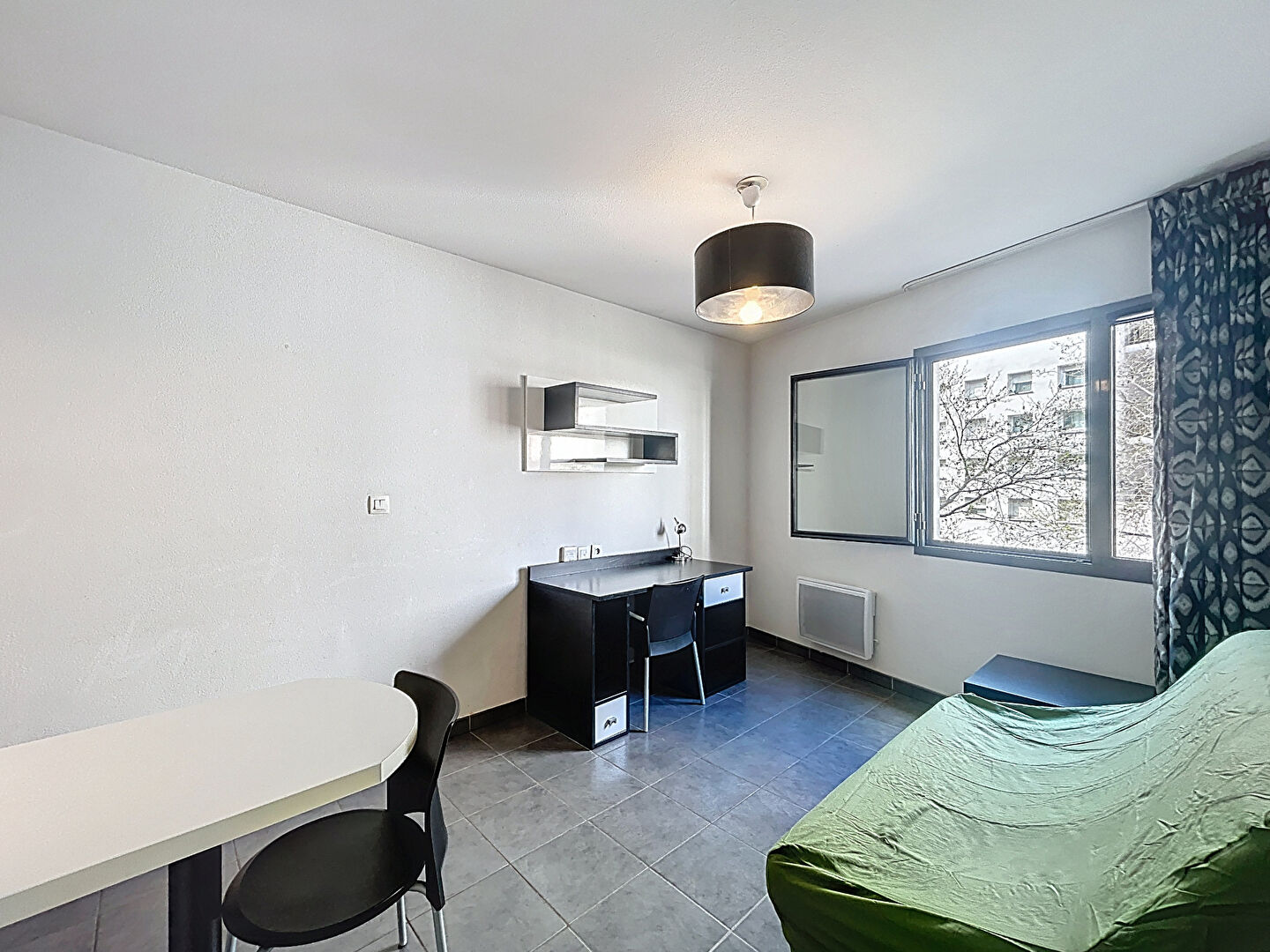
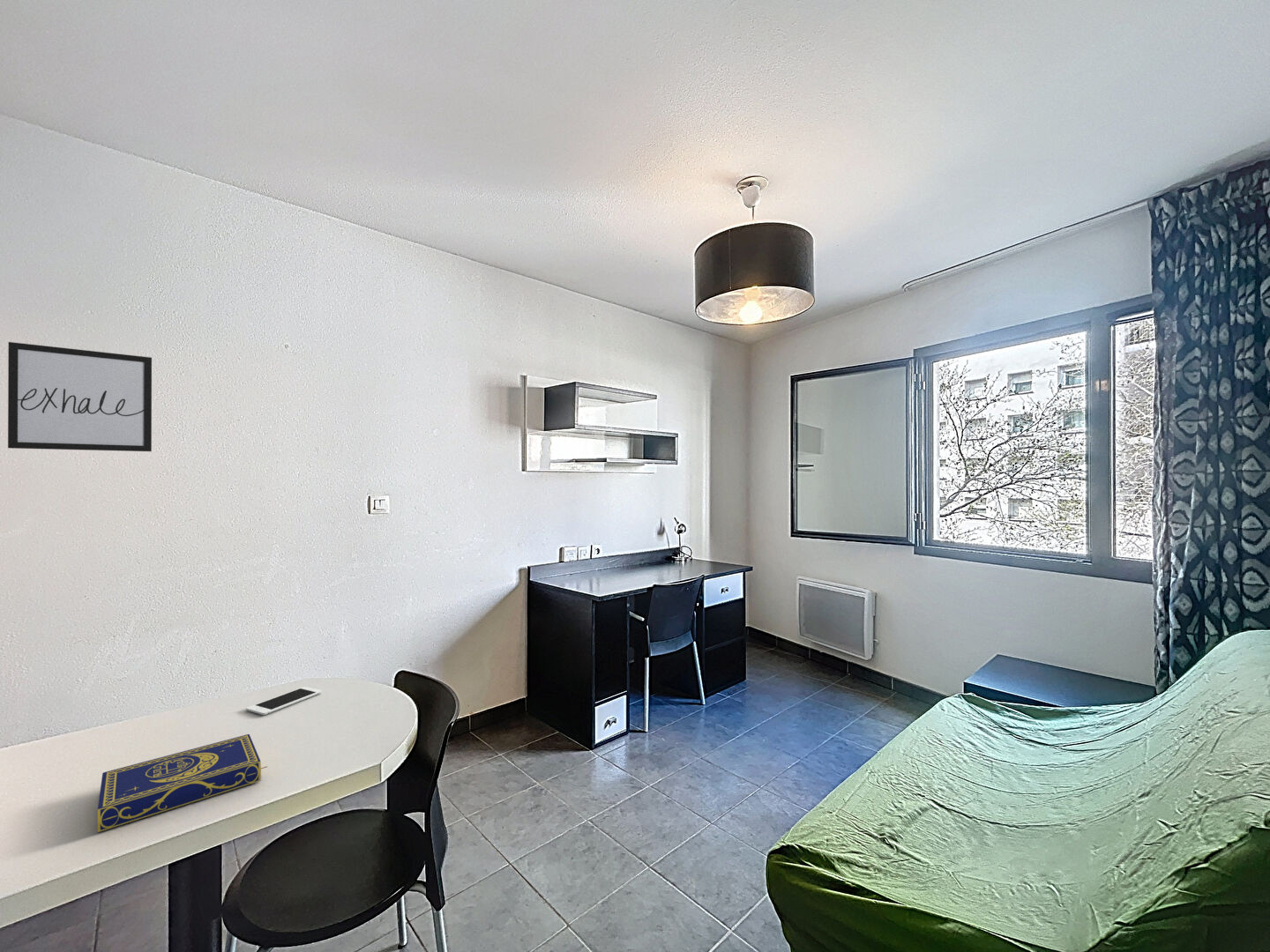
+ cell phone [245,686,322,716]
+ wall art [7,341,153,452]
+ book [97,733,268,833]
